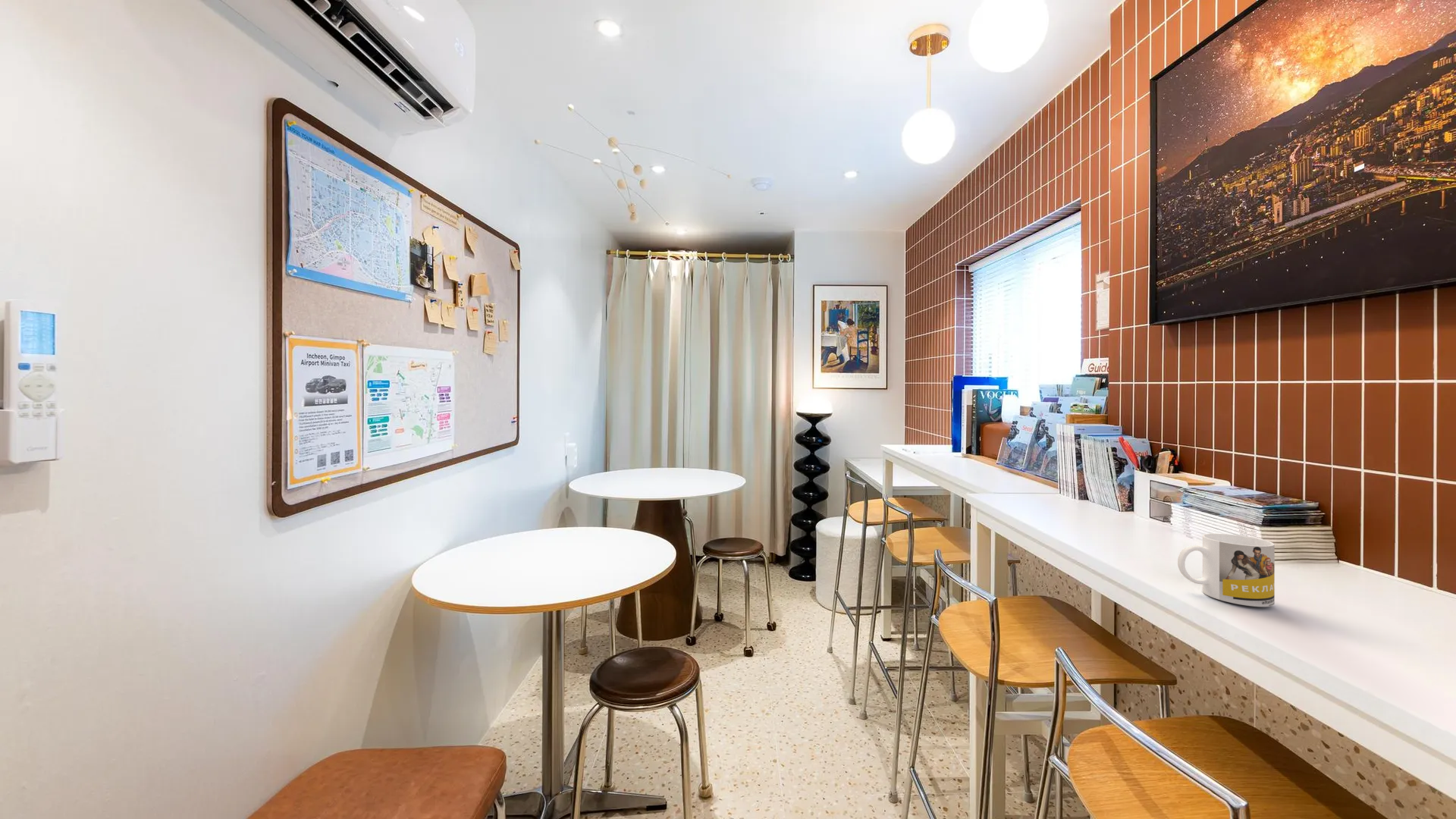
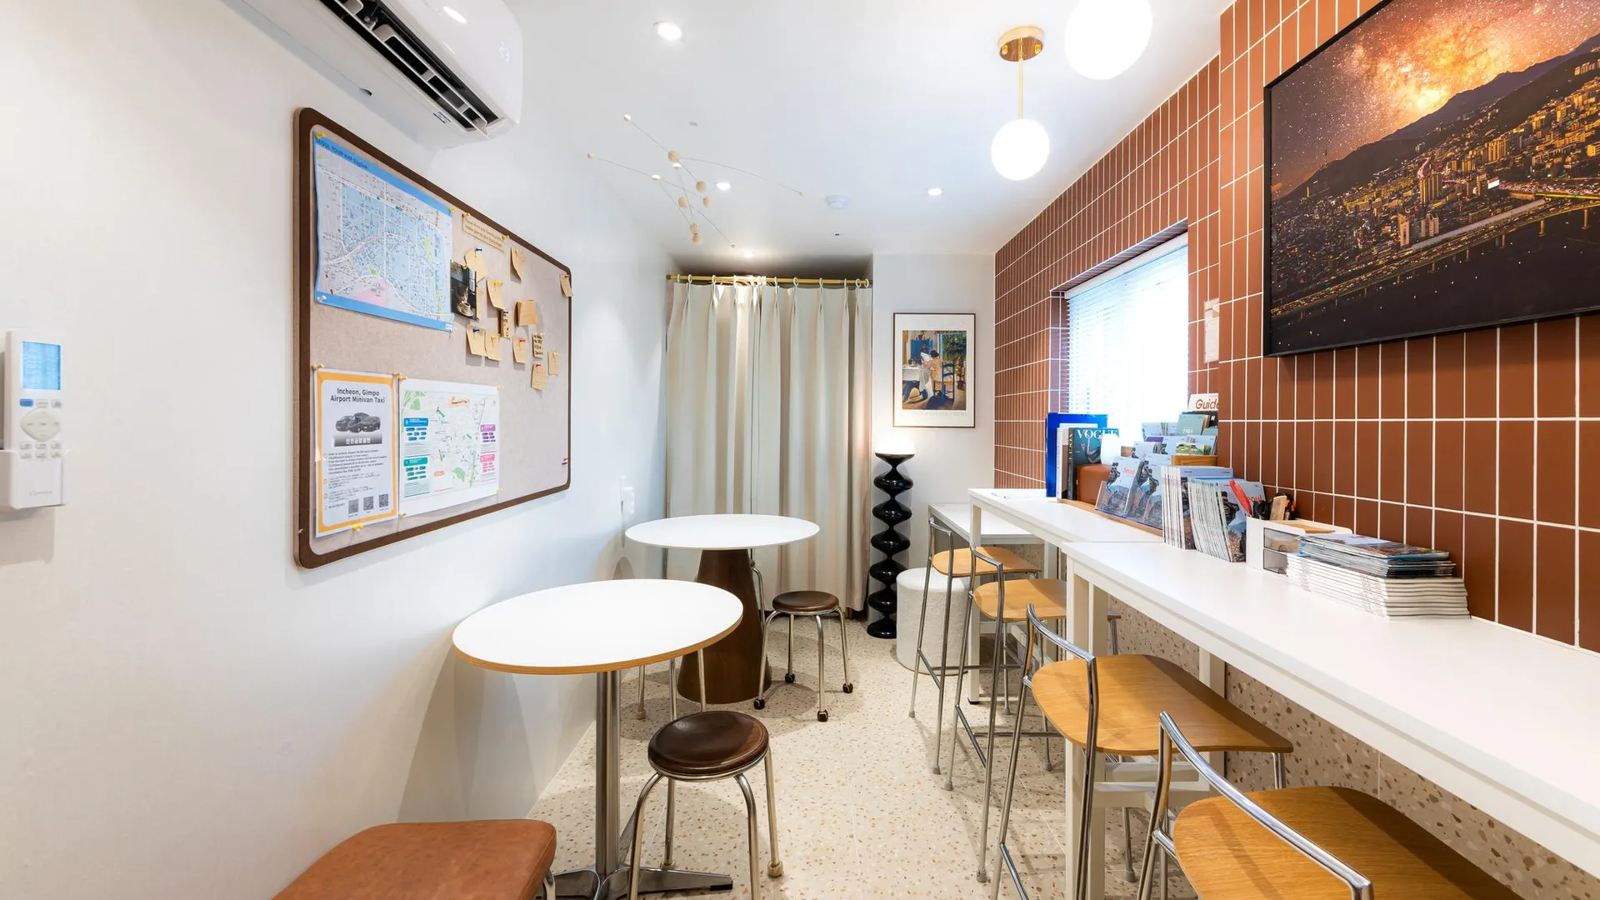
- mug [1177,533,1276,607]
